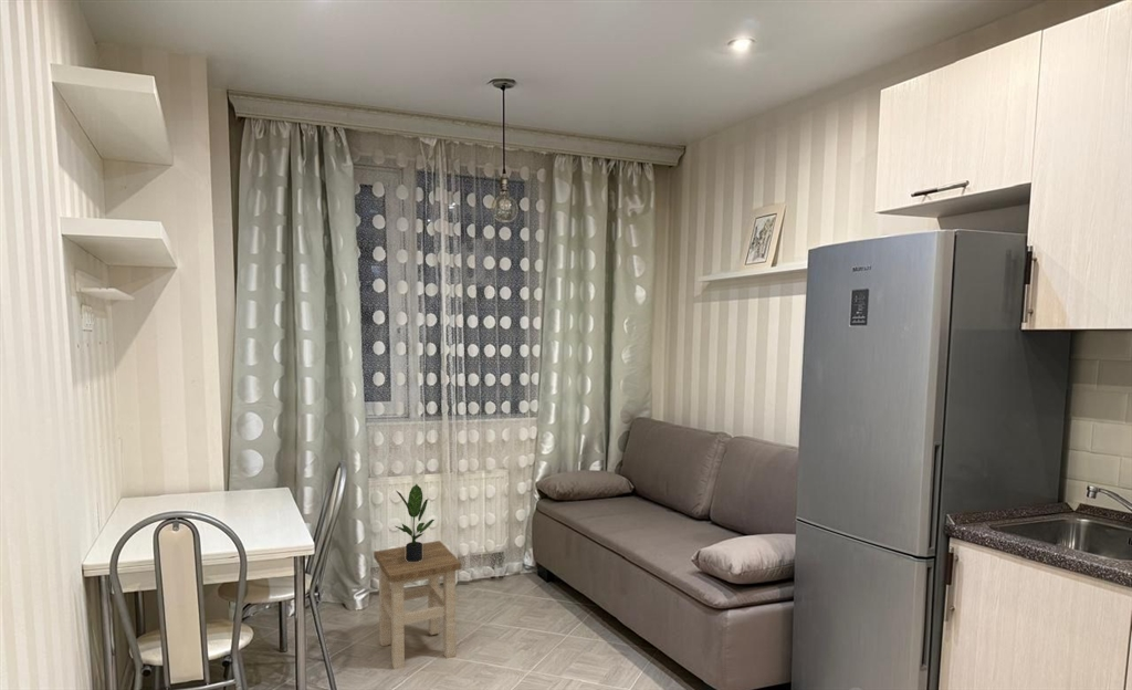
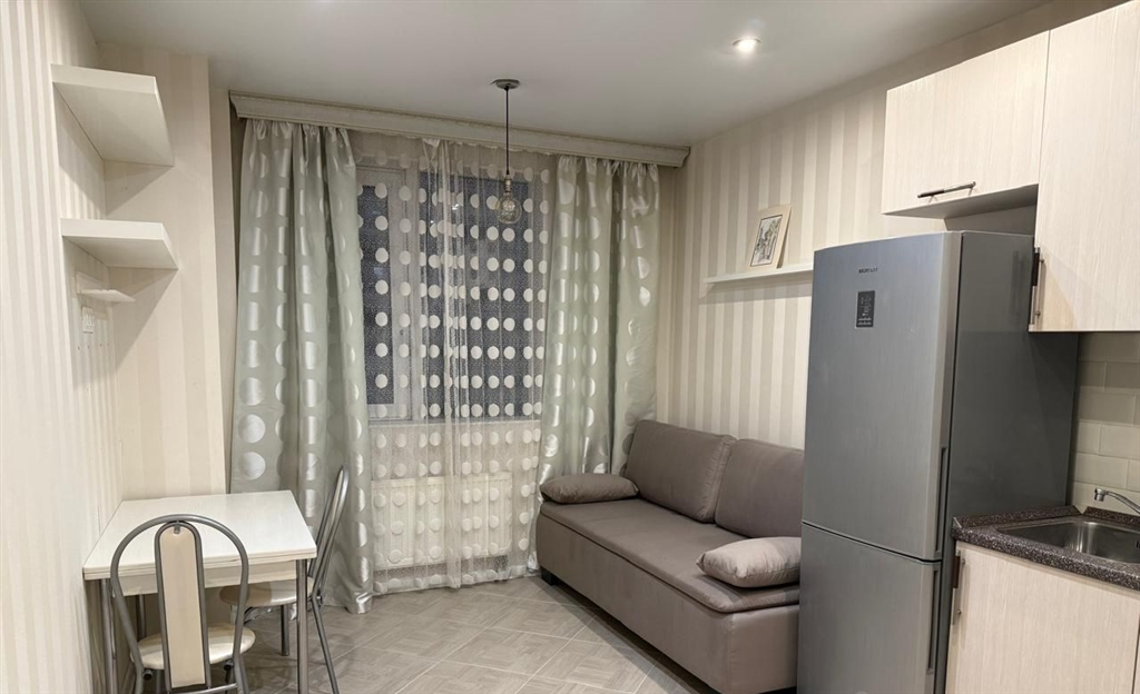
- stool [373,540,462,671]
- potted plant [395,483,436,562]
